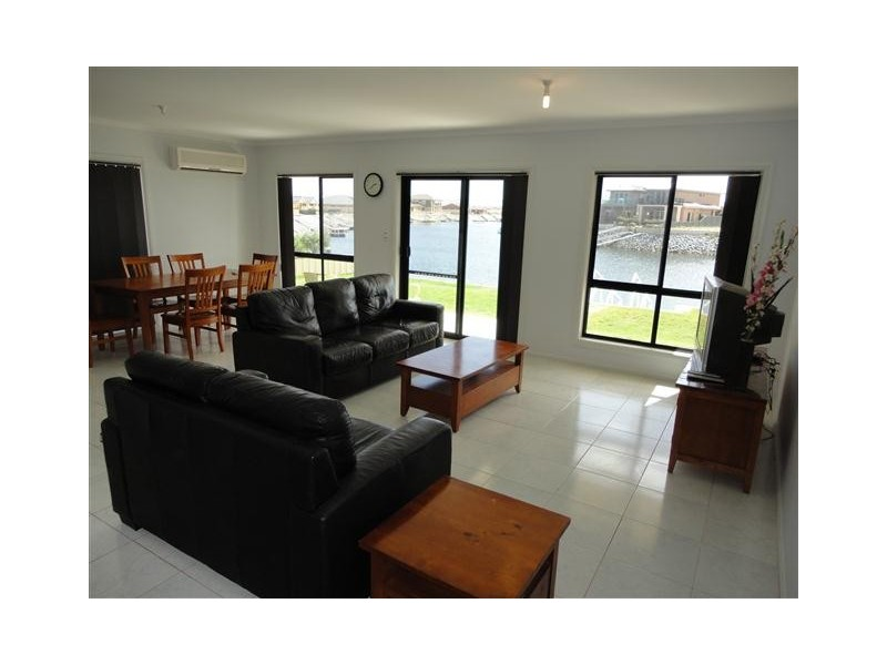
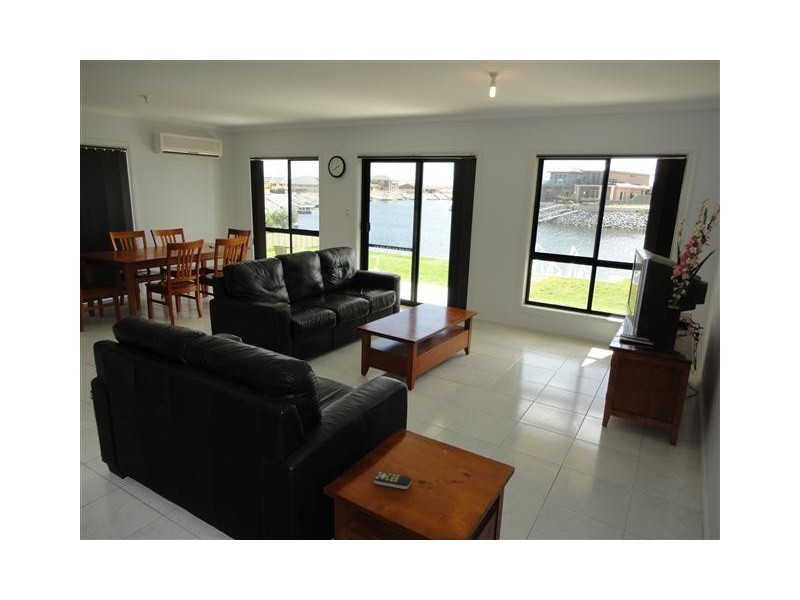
+ remote control [373,471,412,490]
